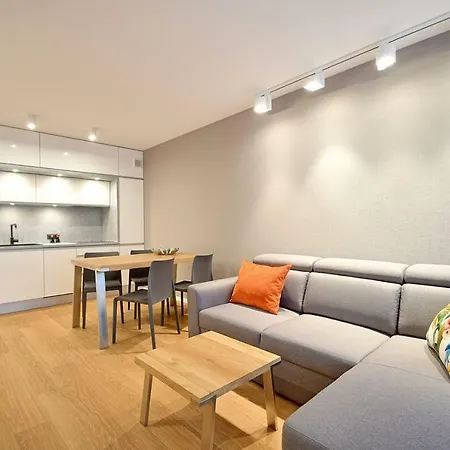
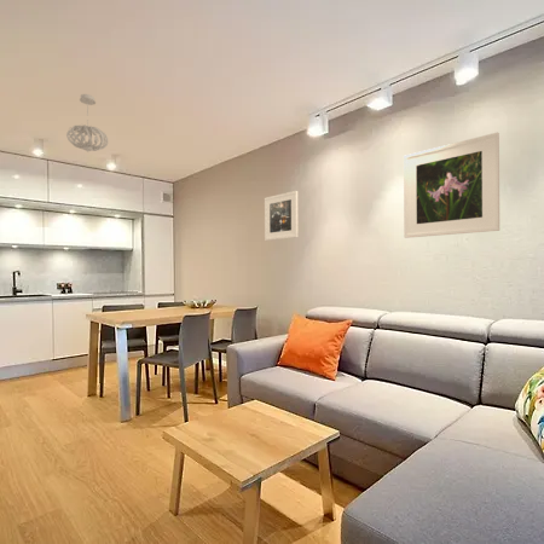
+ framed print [264,190,300,242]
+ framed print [403,132,500,239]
+ pendant light [65,93,109,154]
